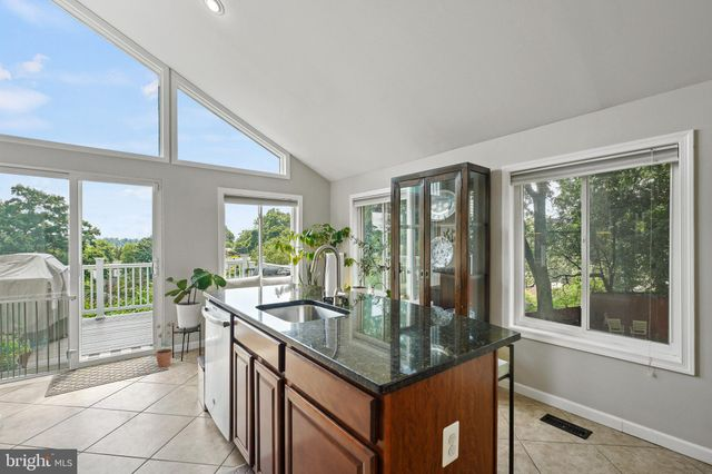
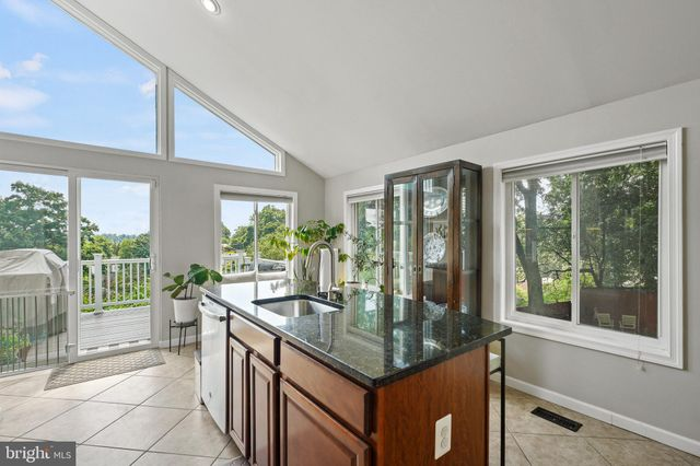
- potted plant [152,322,179,368]
